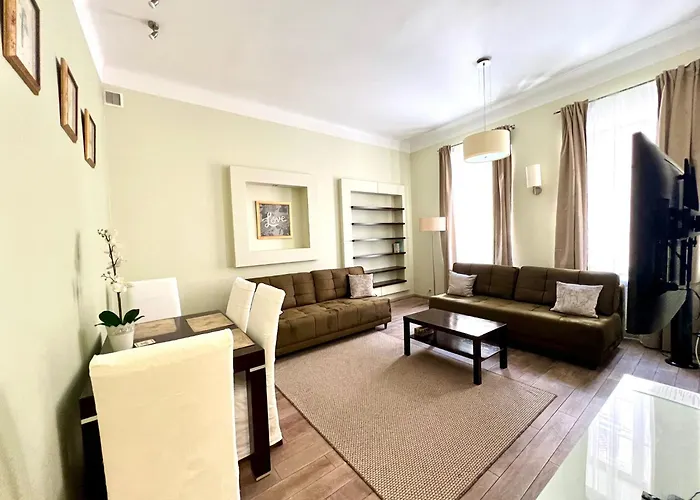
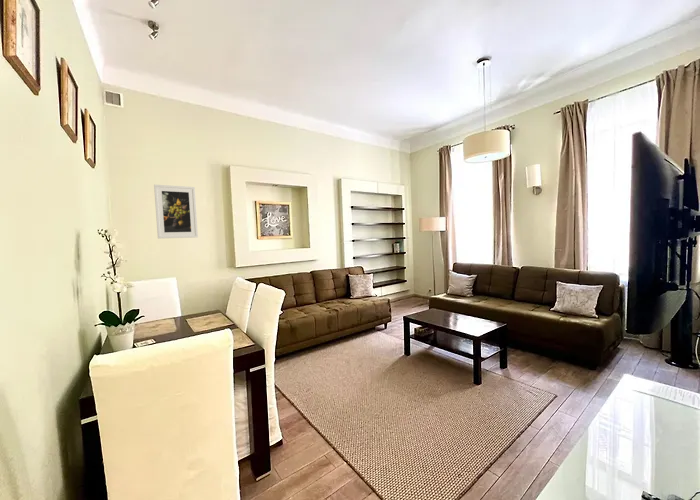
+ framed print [153,184,199,240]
